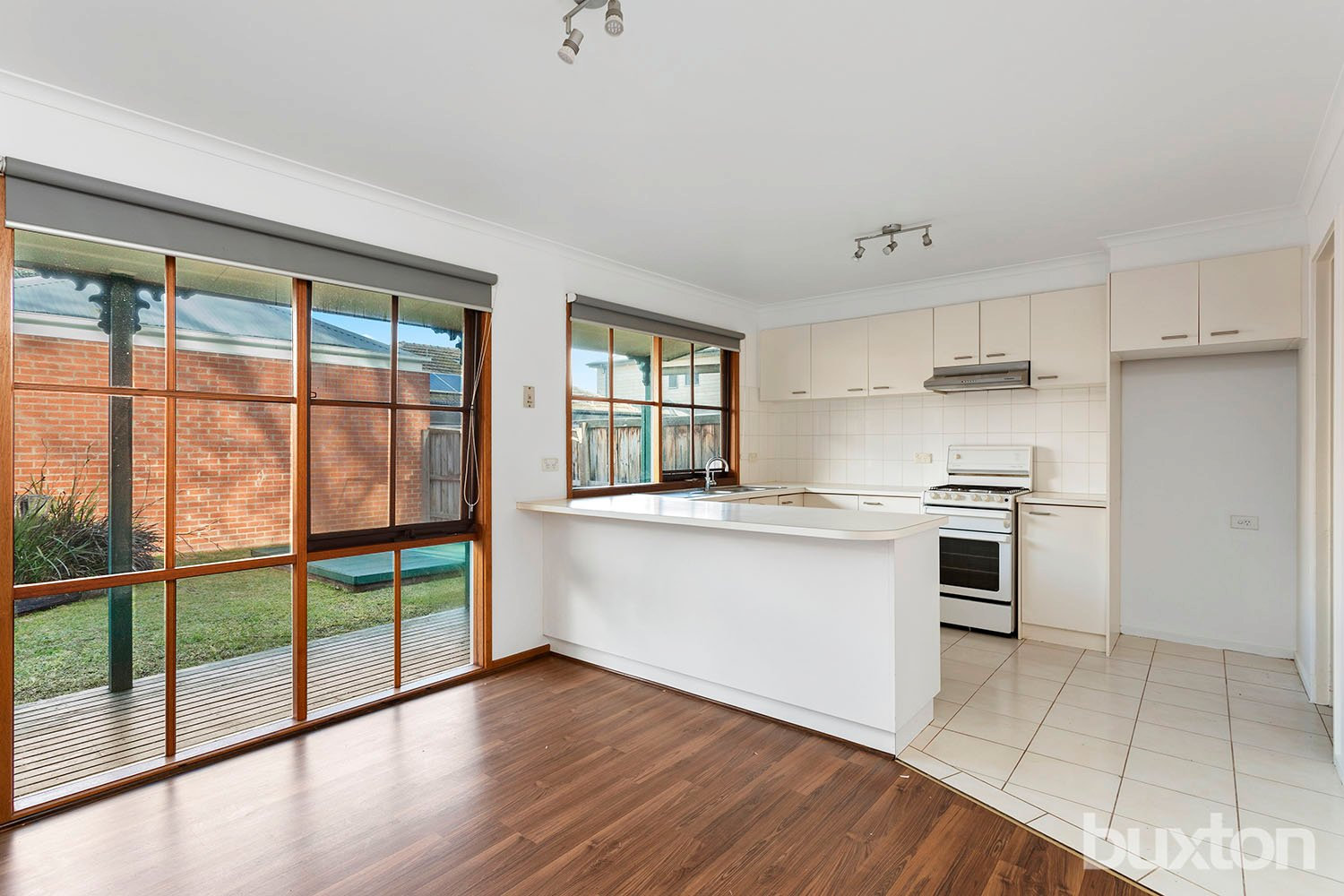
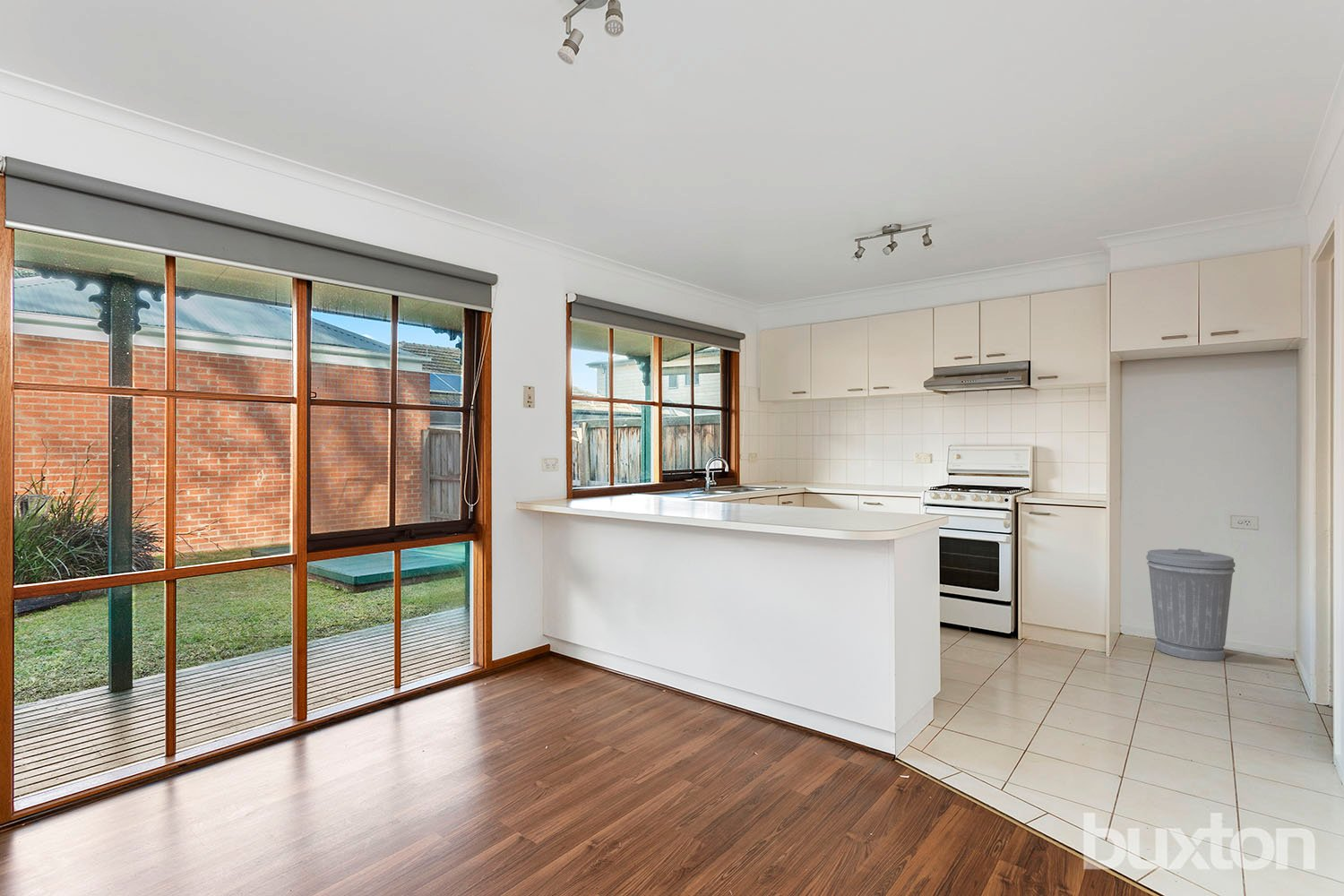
+ trash can [1145,547,1236,662]
